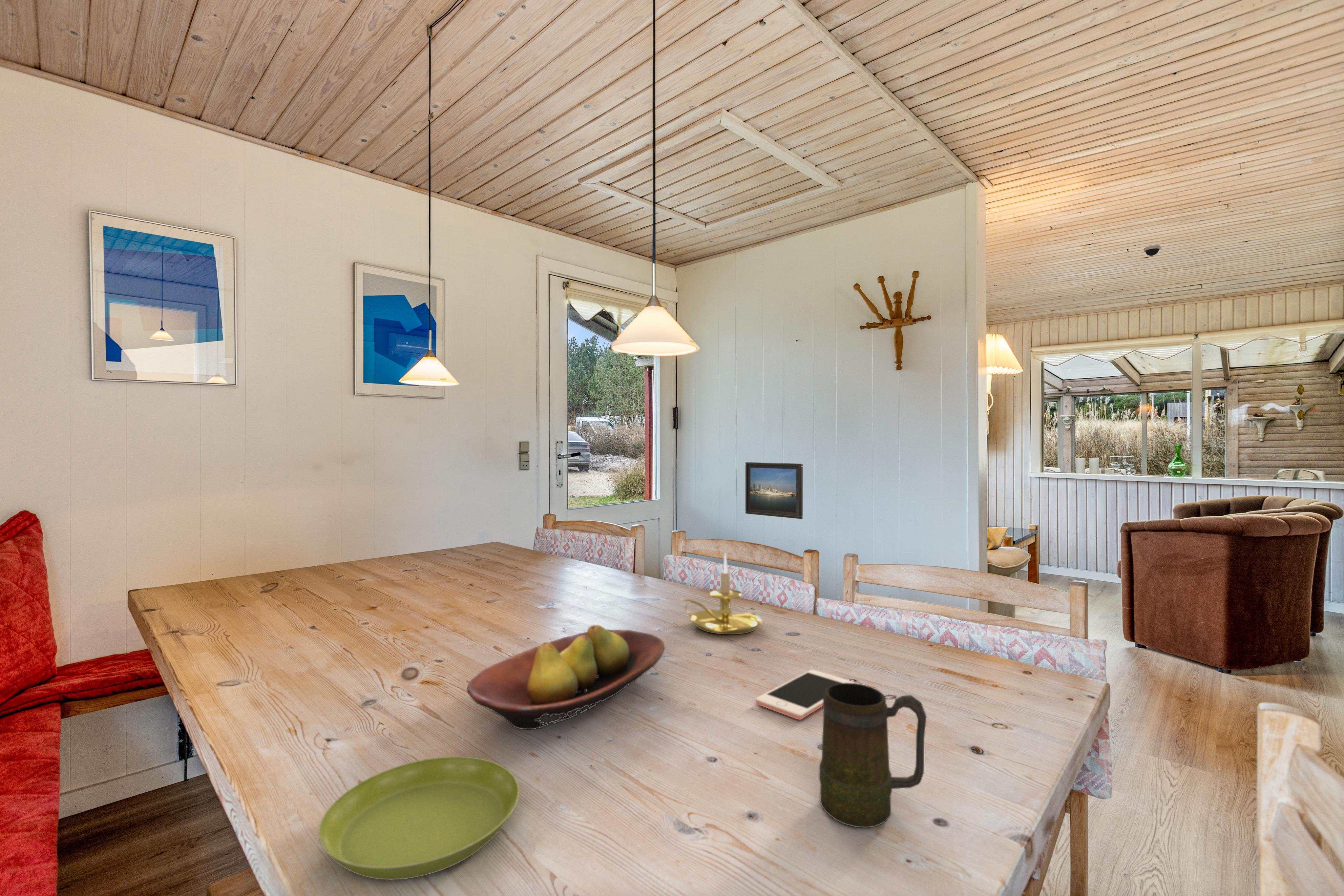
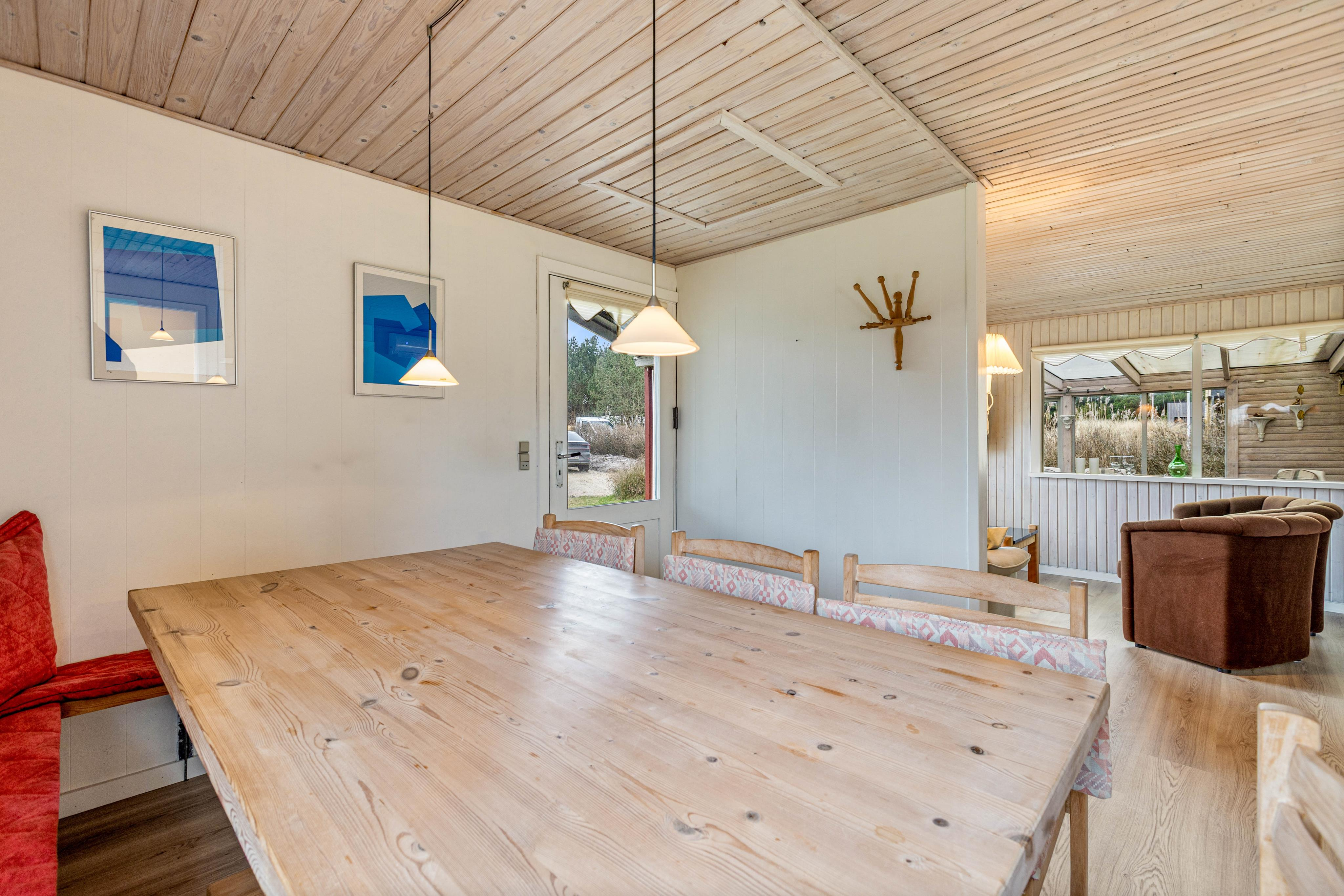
- mug [819,683,927,828]
- cell phone [755,669,855,720]
- candle holder [680,553,762,635]
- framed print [745,462,803,519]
- dome security camera [1144,245,1161,256]
- fruit bowl [466,625,665,730]
- saucer [318,756,520,880]
